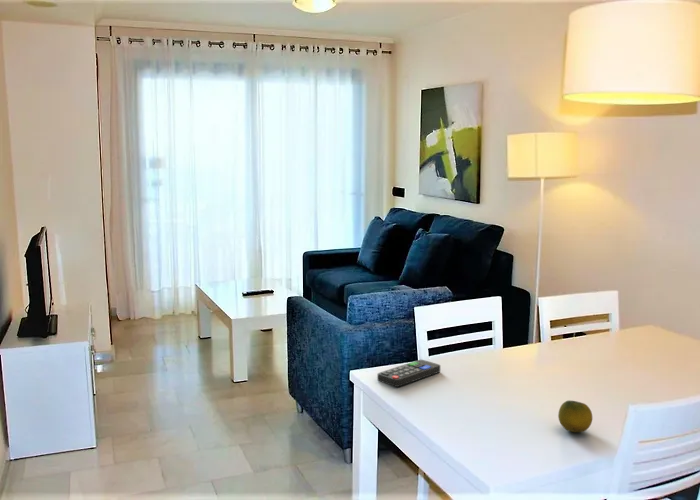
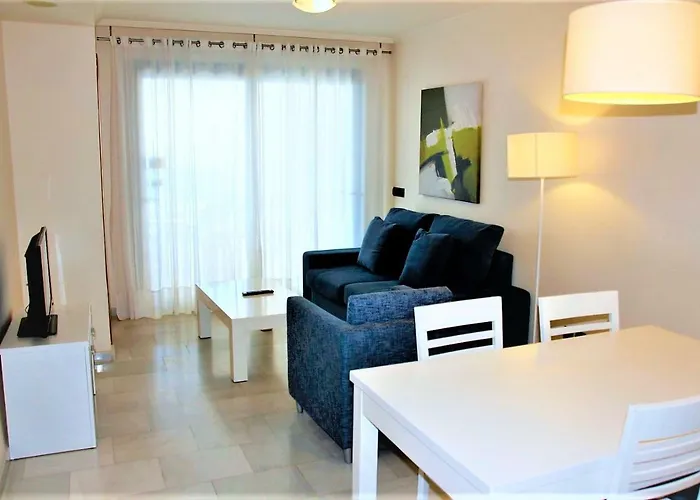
- remote control [376,359,441,388]
- fruit [557,399,593,433]
